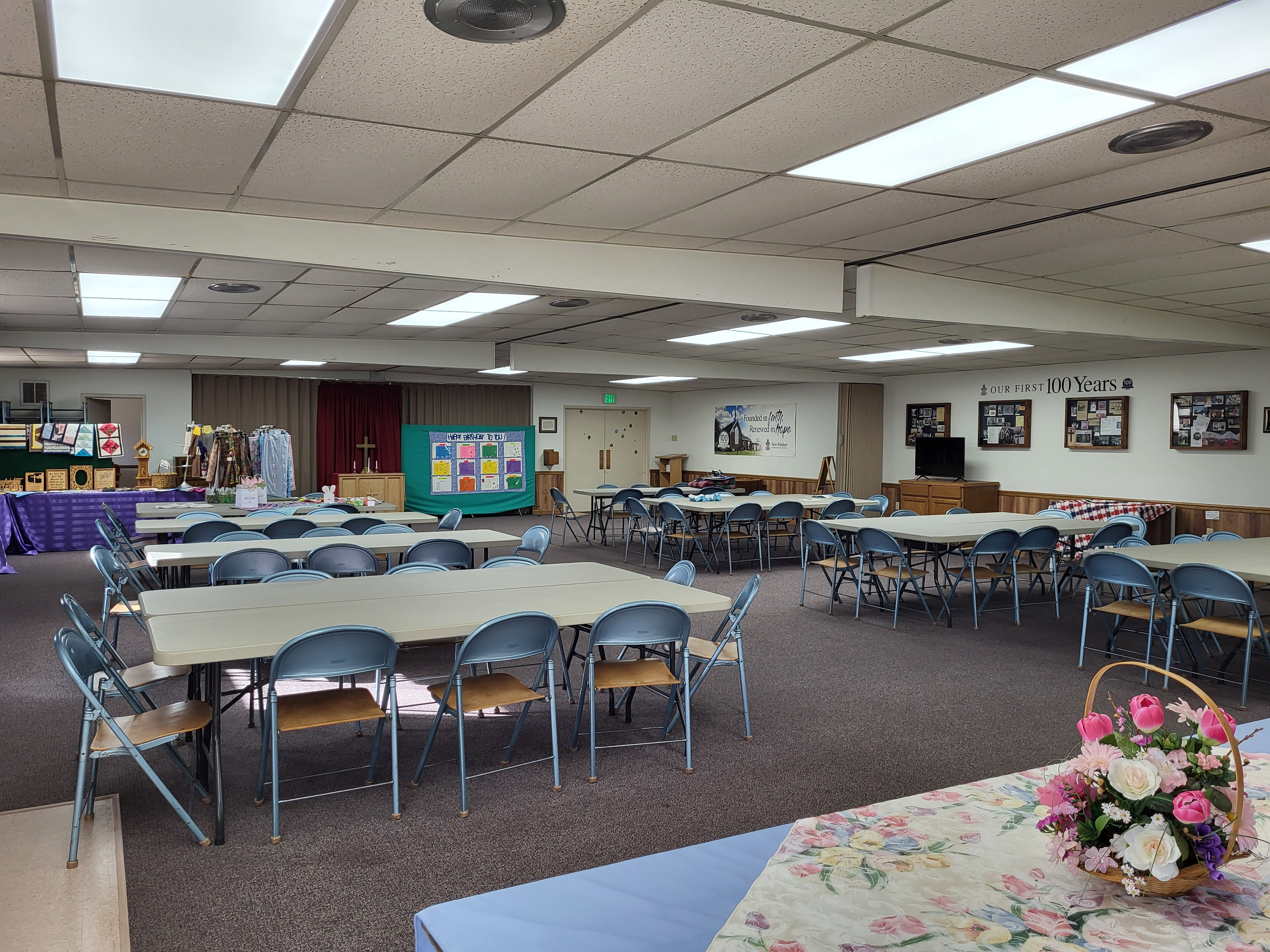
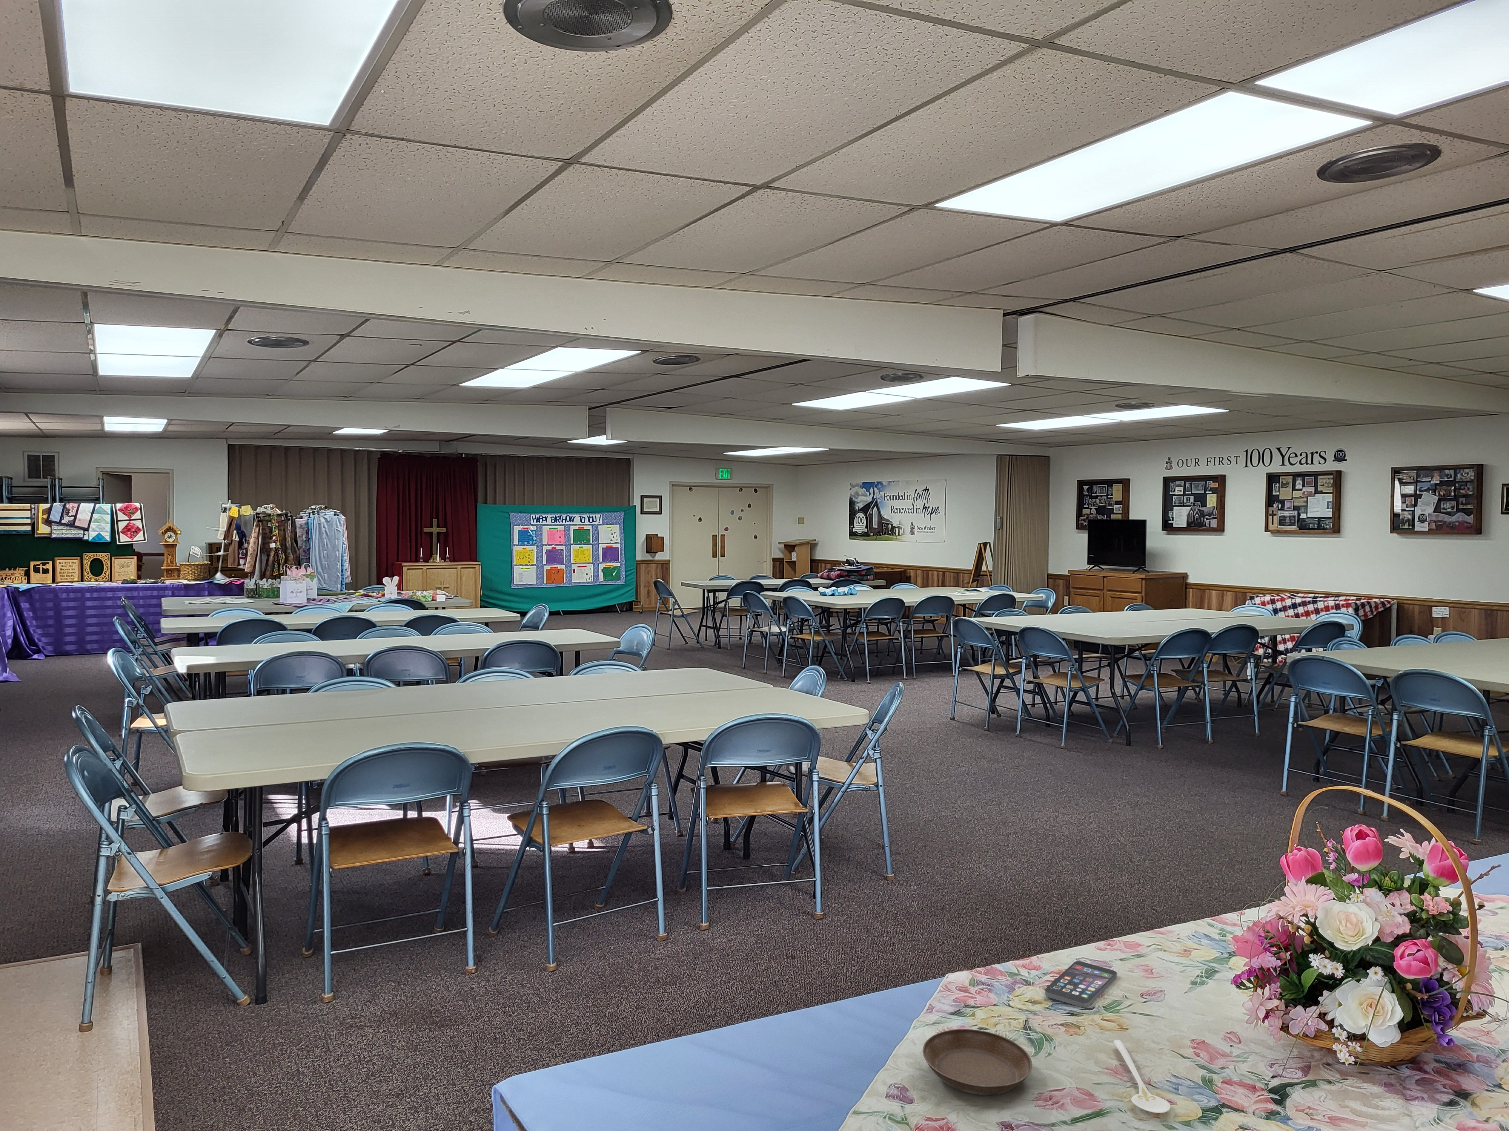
+ smartphone [1044,961,1117,1009]
+ saucer [922,1029,1033,1095]
+ stirrer [1113,1040,1172,1113]
